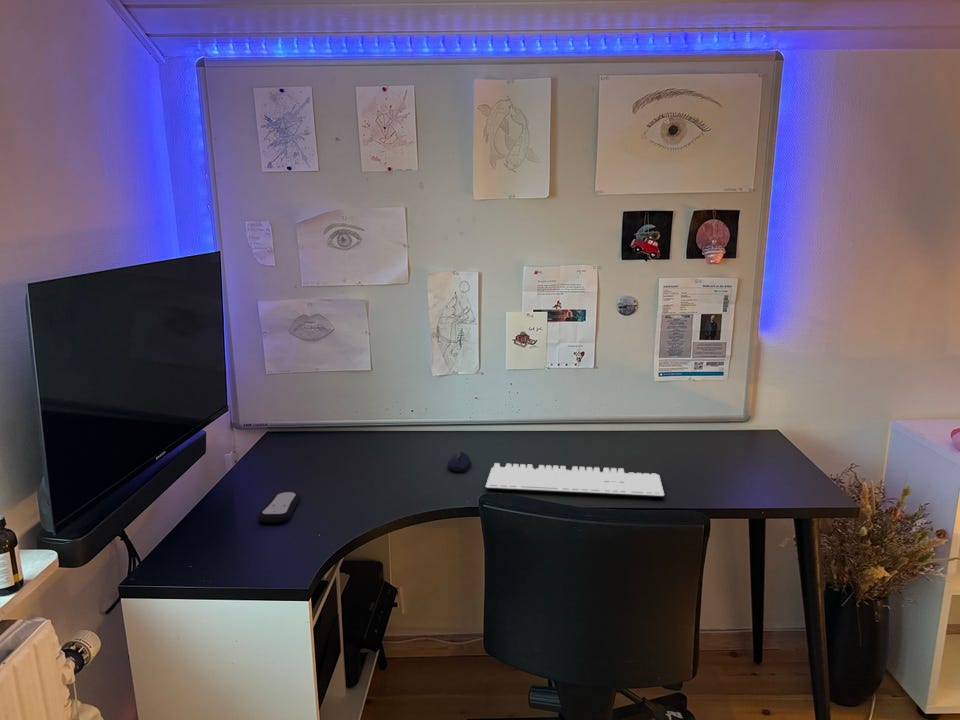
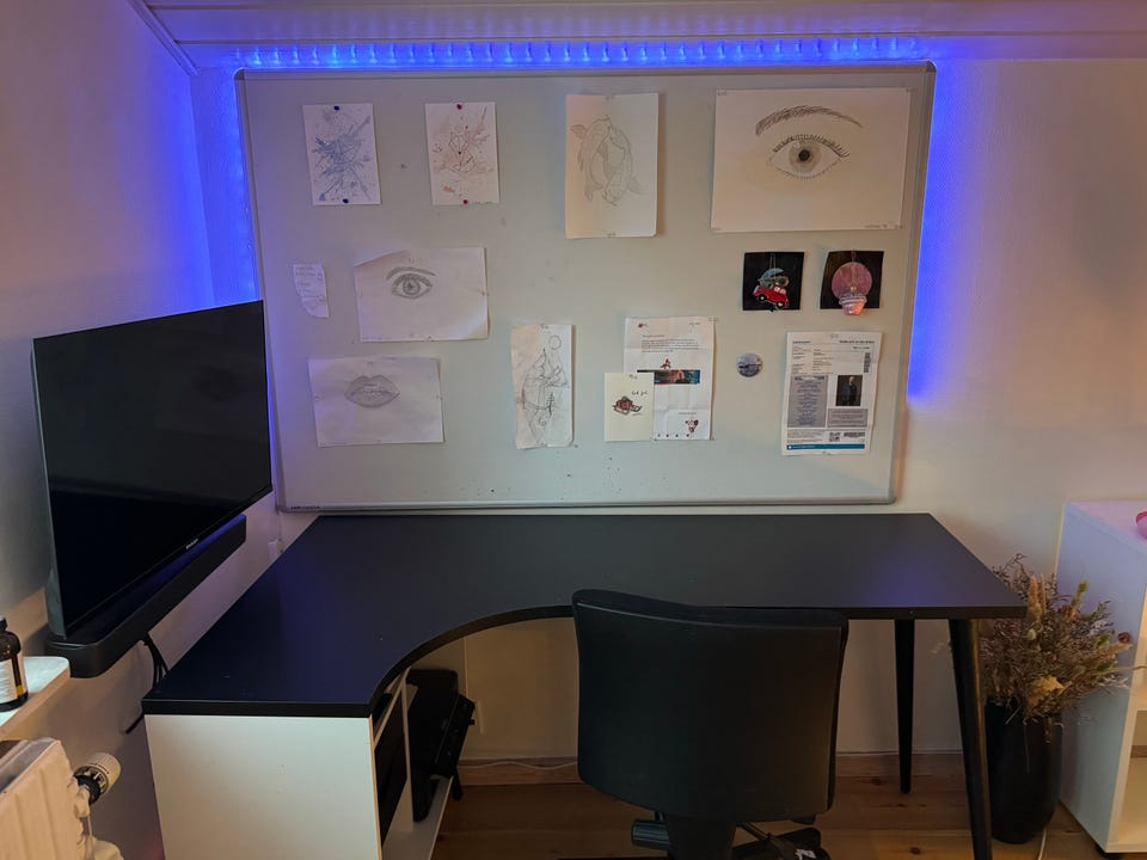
- keyboard [485,462,665,498]
- computer mouse [446,451,472,473]
- remote control [257,491,301,523]
